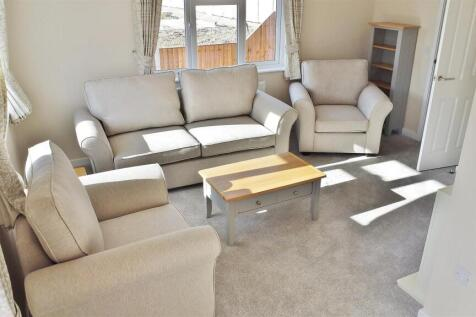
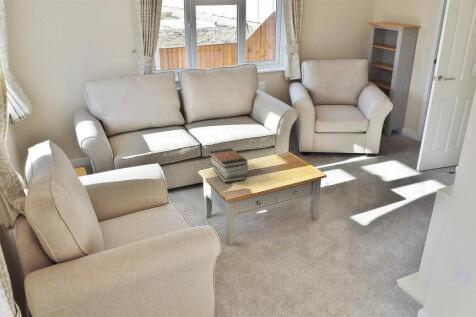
+ book stack [208,147,249,184]
